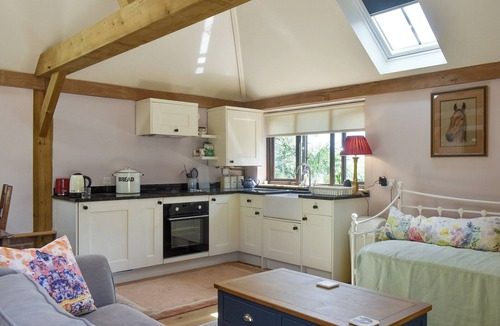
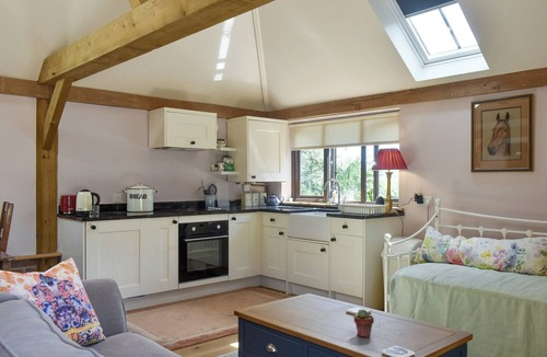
+ potted succulent [352,308,375,338]
